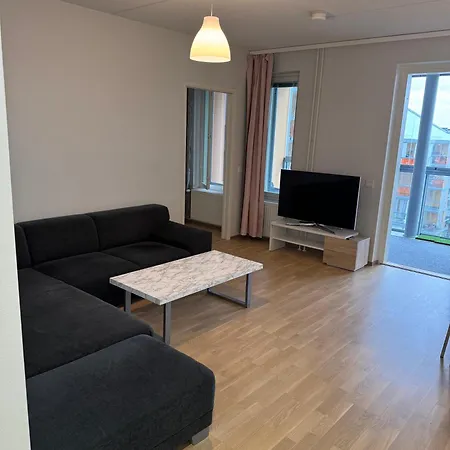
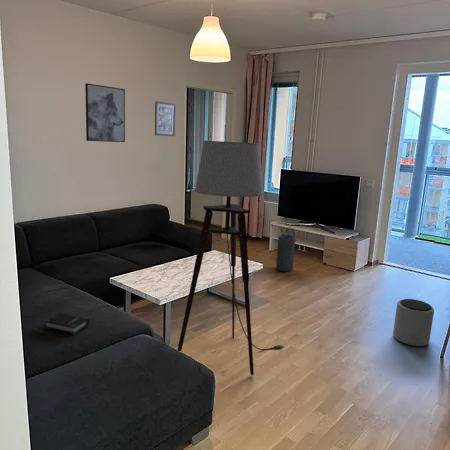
+ plant pot [392,298,435,347]
+ floor lamp [176,140,285,376]
+ wall art [84,82,126,143]
+ wall art [154,100,177,137]
+ speaker [275,226,297,272]
+ hardback book [44,312,90,336]
